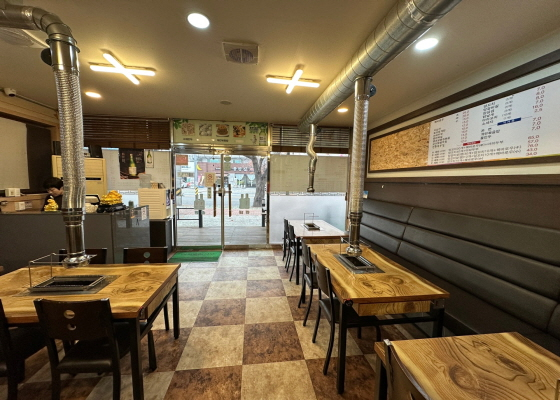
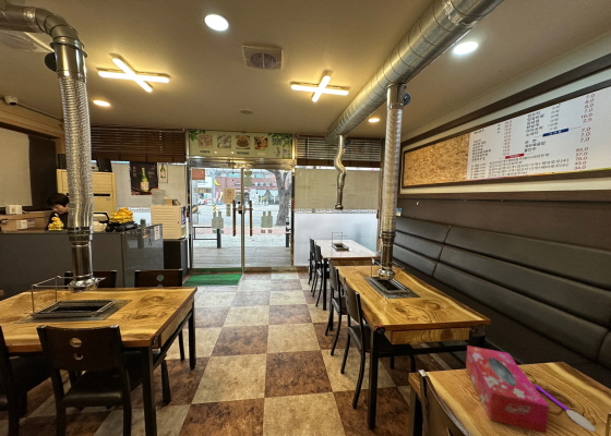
+ spoon [534,384,597,433]
+ tissue box [465,344,550,435]
